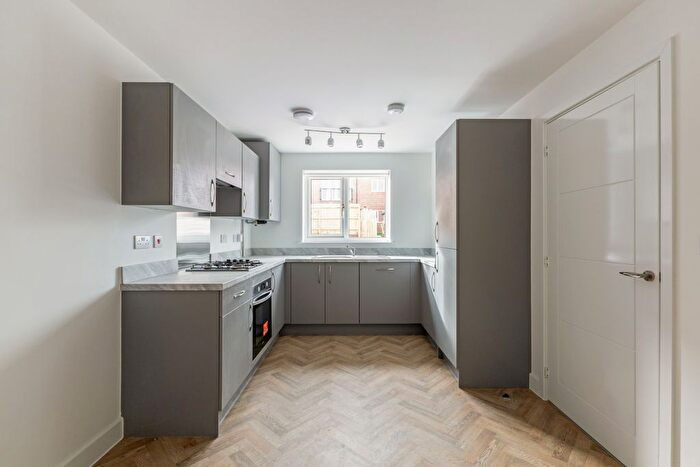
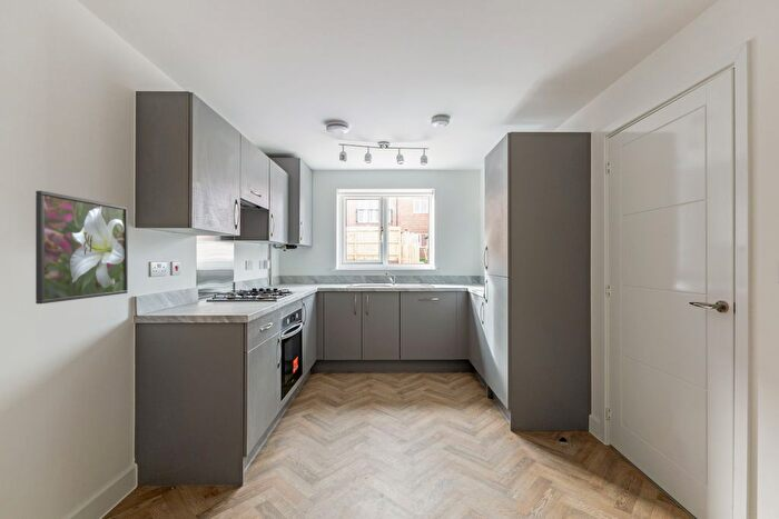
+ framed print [34,190,129,305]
